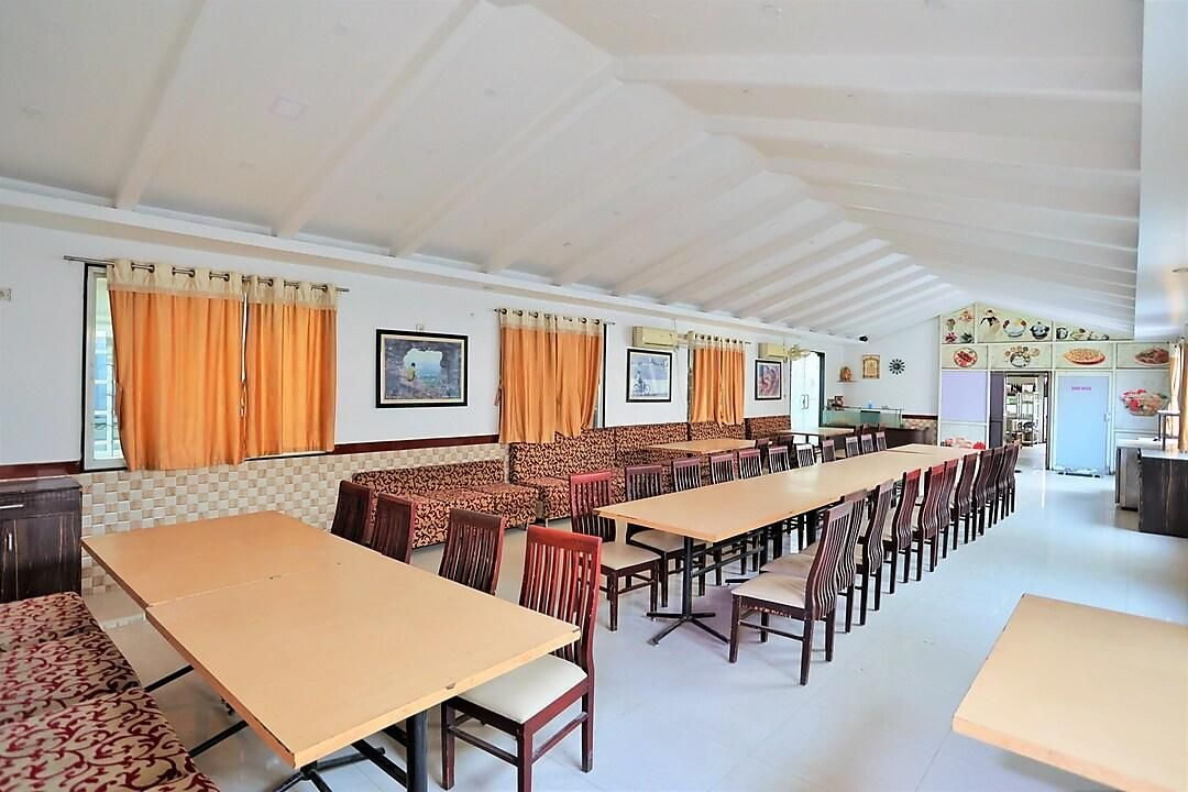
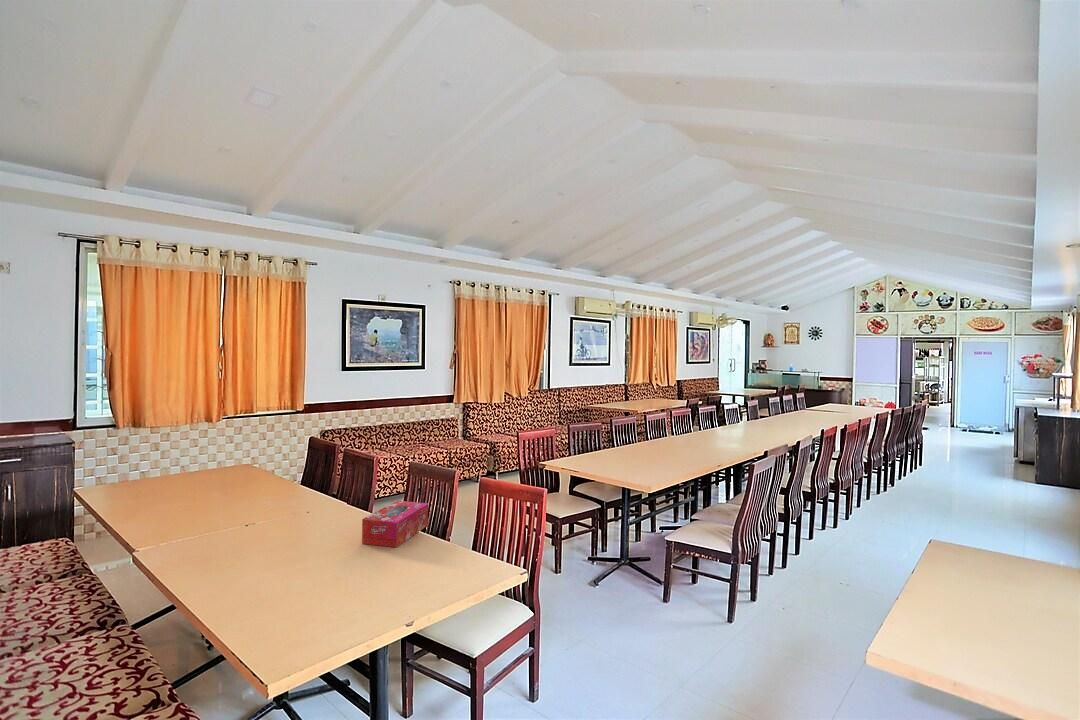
+ tissue box [361,500,429,548]
